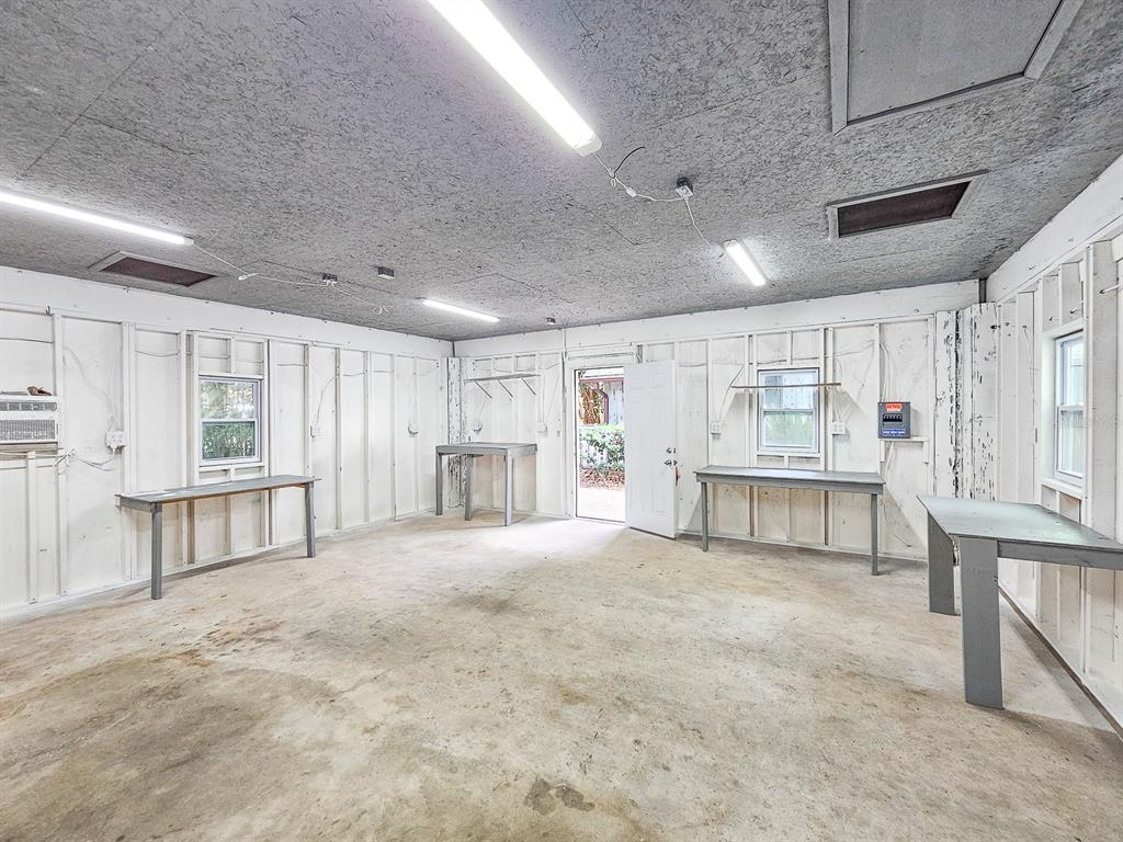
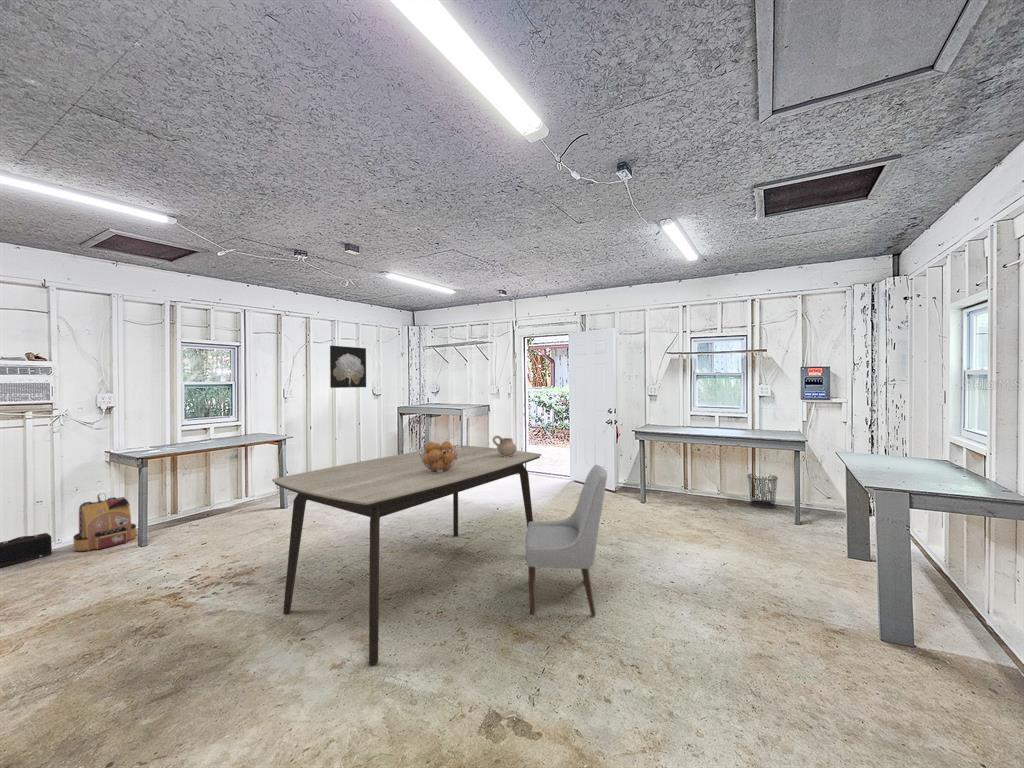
+ waste bin [746,473,779,509]
+ dining table [271,444,542,665]
+ chair [524,464,608,617]
+ pitcher [492,434,517,457]
+ wall art [329,345,367,389]
+ fruit basket [417,440,460,474]
+ backpack [72,492,137,552]
+ speaker [0,532,53,568]
